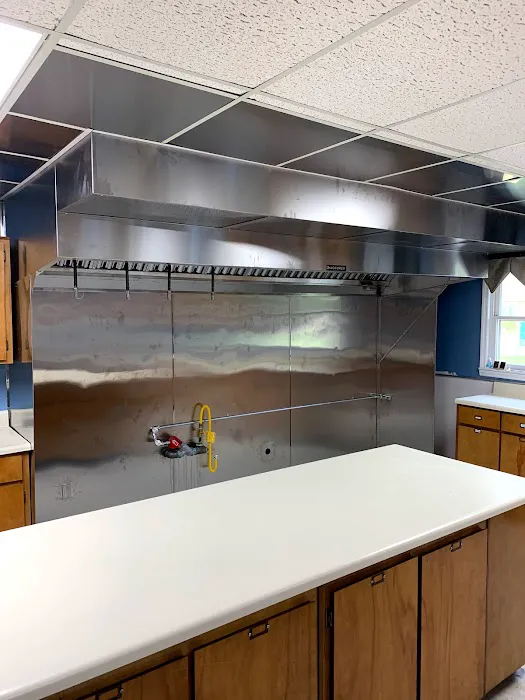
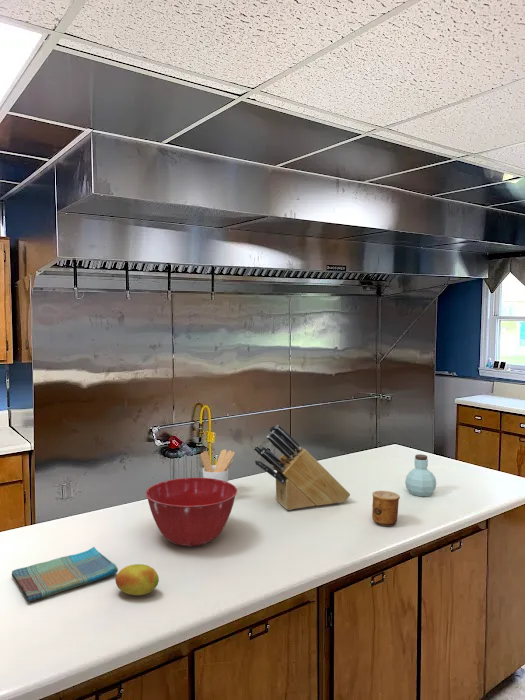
+ cup [371,490,401,527]
+ knife block [253,424,351,511]
+ jar [404,453,437,497]
+ fruit [115,563,160,596]
+ mixing bowl [145,477,238,547]
+ dish towel [11,546,119,603]
+ utensil holder [200,448,235,482]
